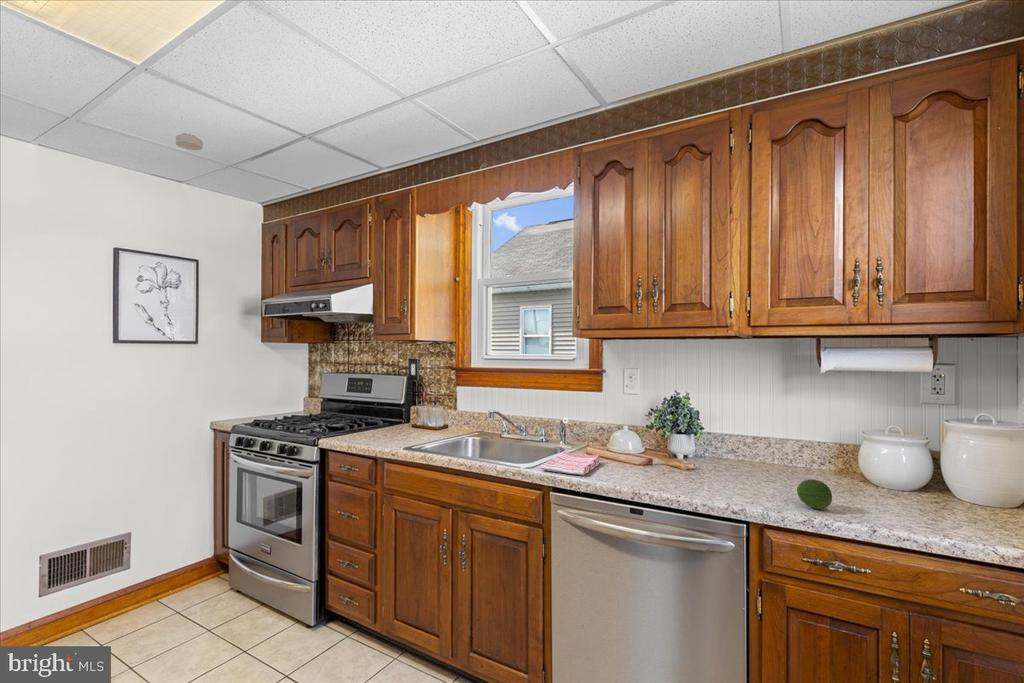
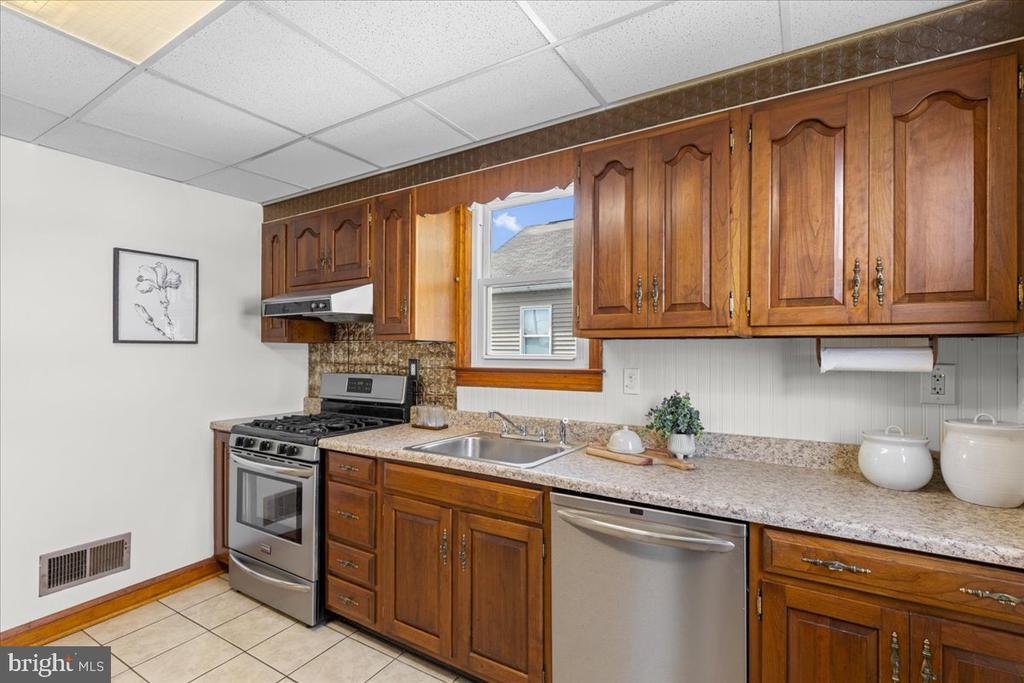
- smoke detector [175,132,204,151]
- fruit [796,478,833,510]
- dish towel [540,451,601,476]
